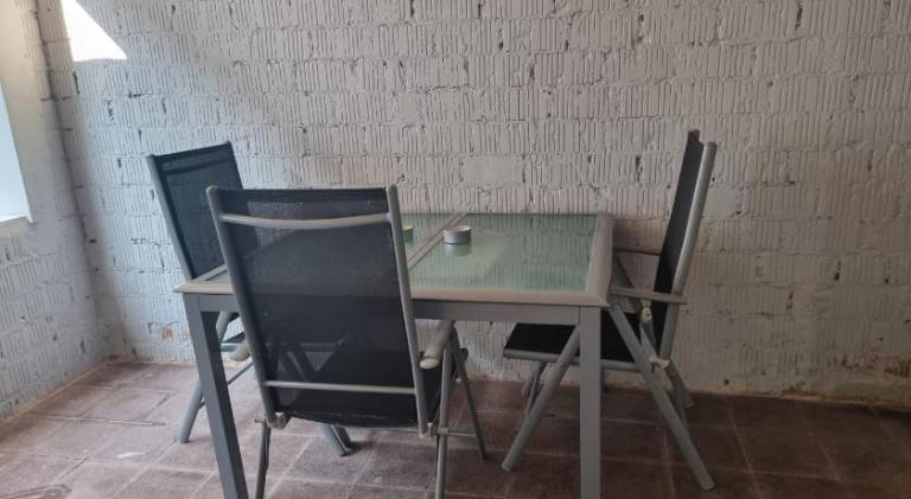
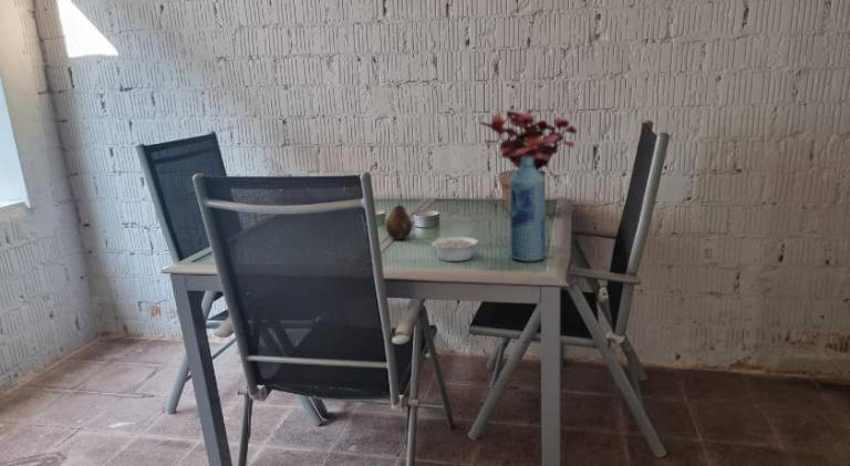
+ fruit [384,203,414,240]
+ bottle [509,156,547,263]
+ potted plant [478,108,579,215]
+ legume [431,236,481,262]
